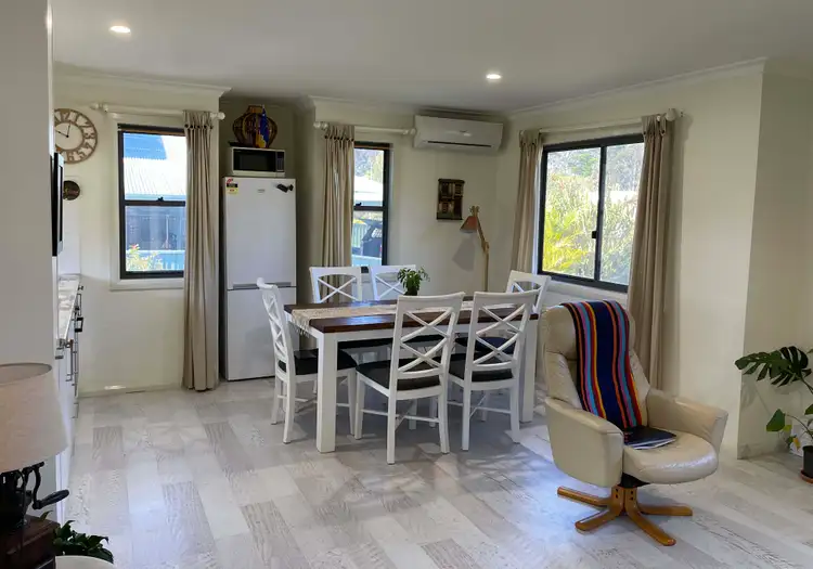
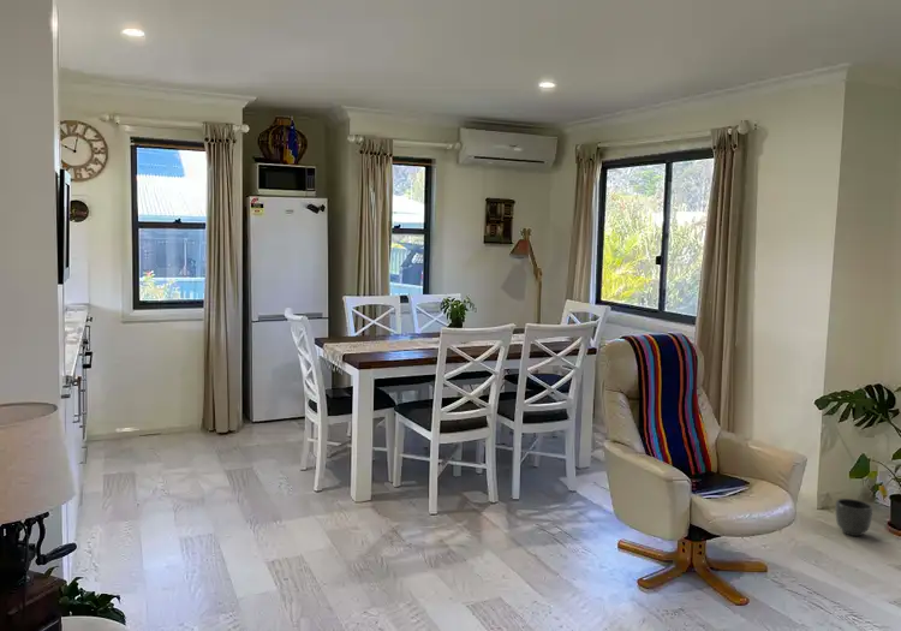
+ planter [835,498,875,537]
